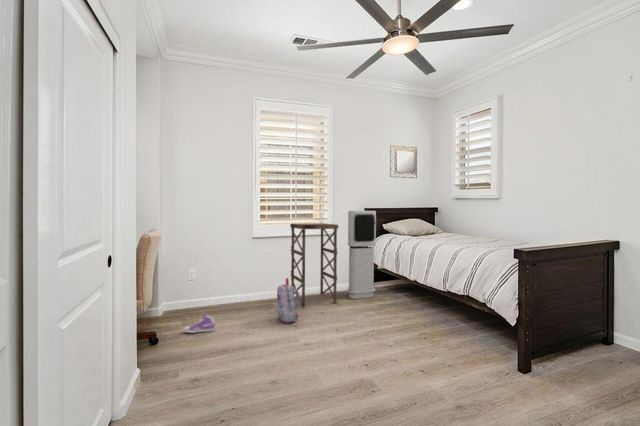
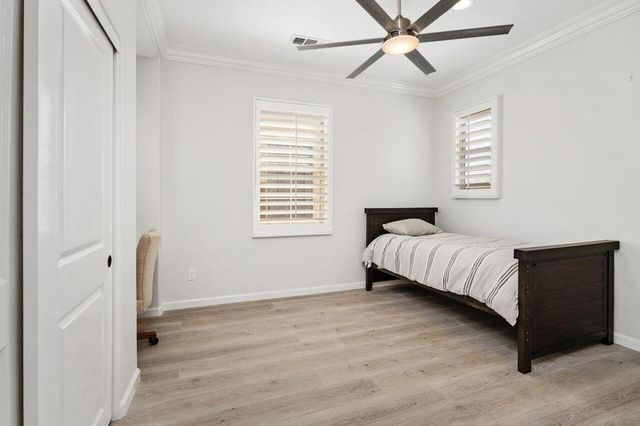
- home mirror [389,144,418,179]
- air purifier [347,210,377,300]
- sneaker [183,314,216,334]
- pedestal table [289,222,339,308]
- backpack [276,277,301,324]
